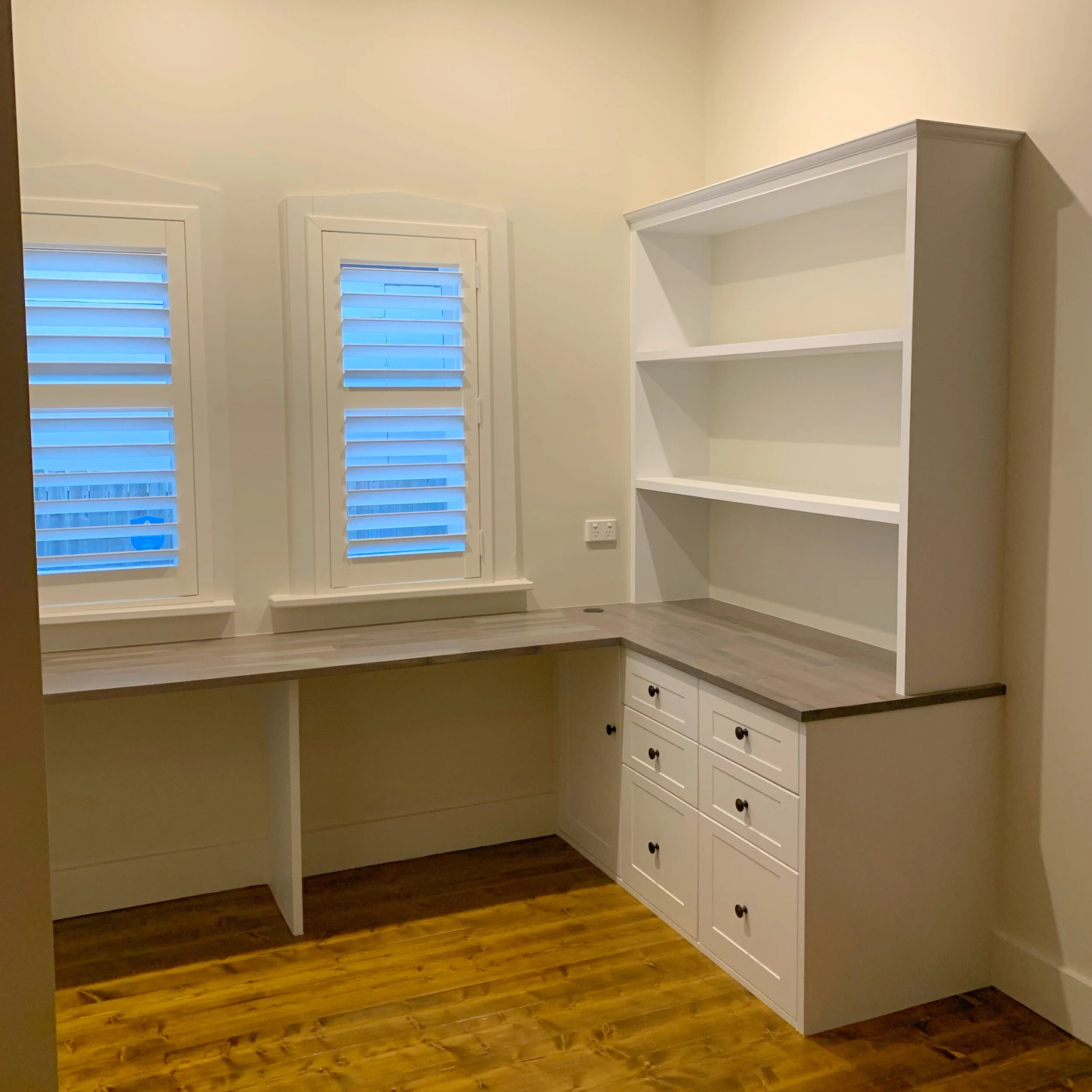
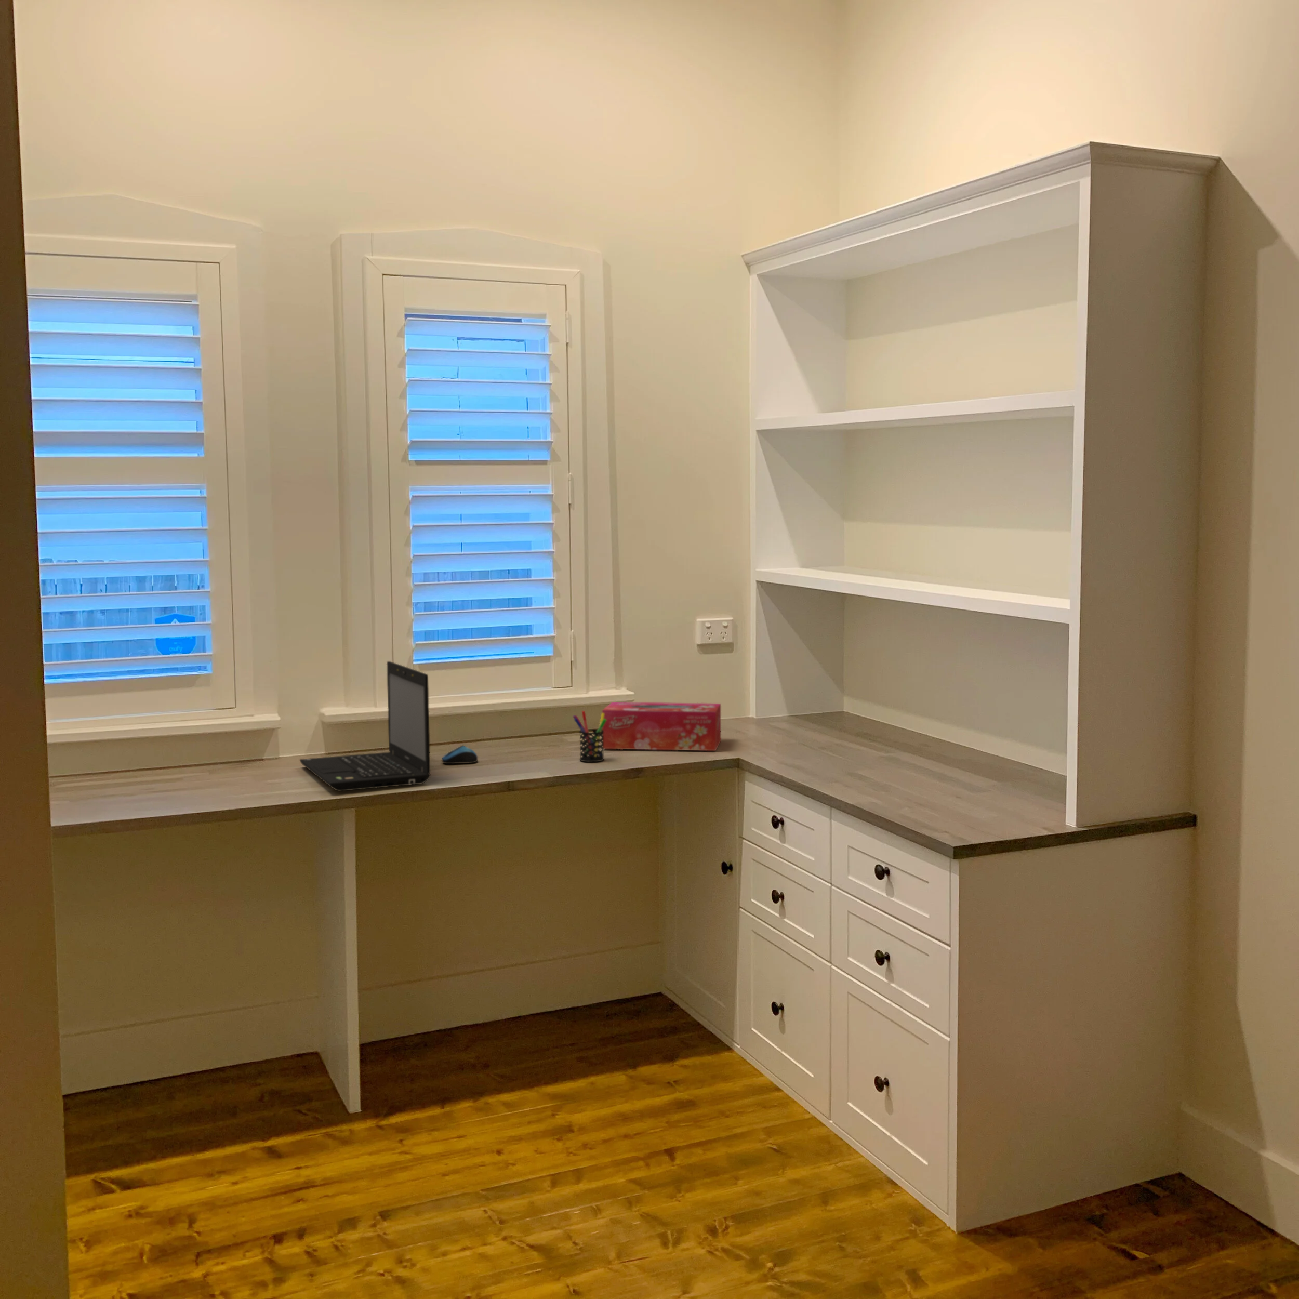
+ laptop [300,661,432,792]
+ computer mouse [441,745,478,765]
+ pen holder [572,710,607,763]
+ tissue box [602,702,721,752]
